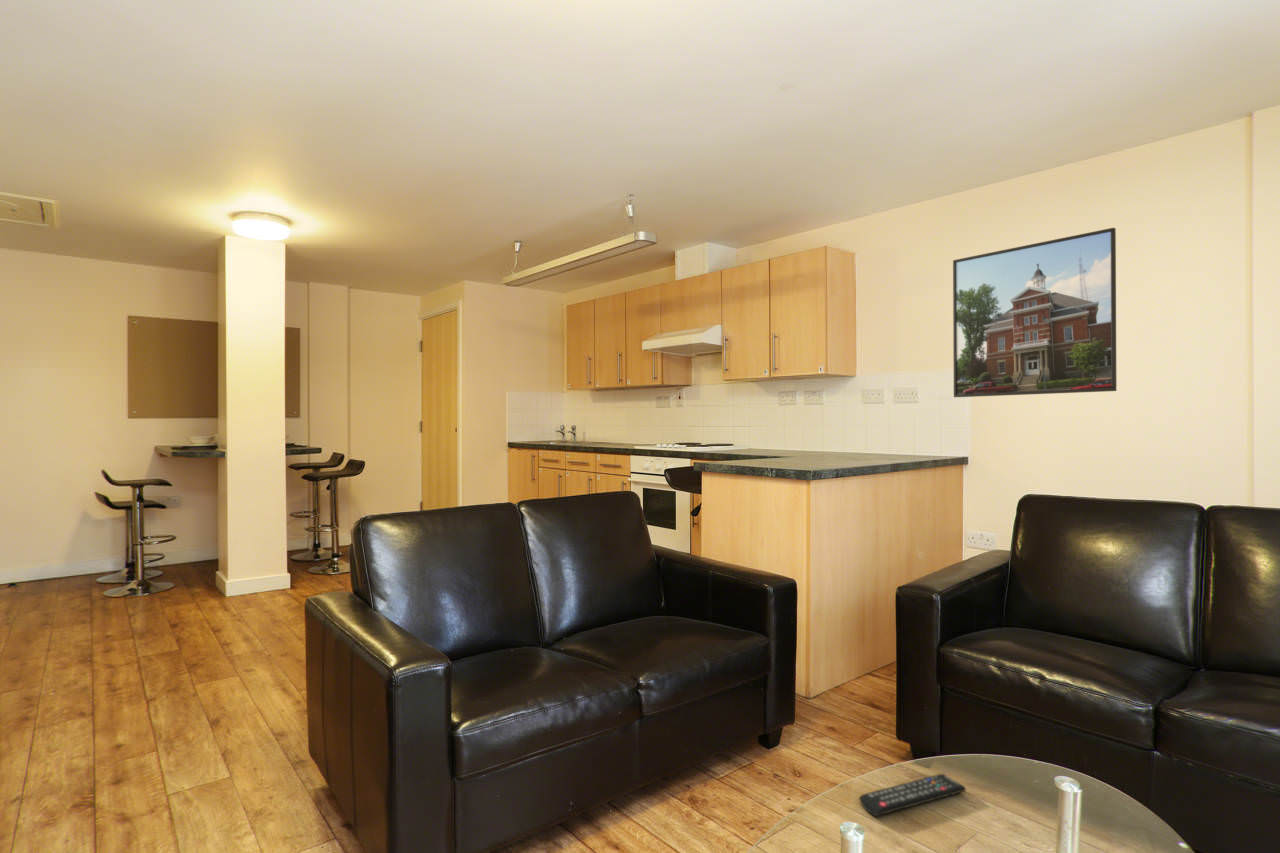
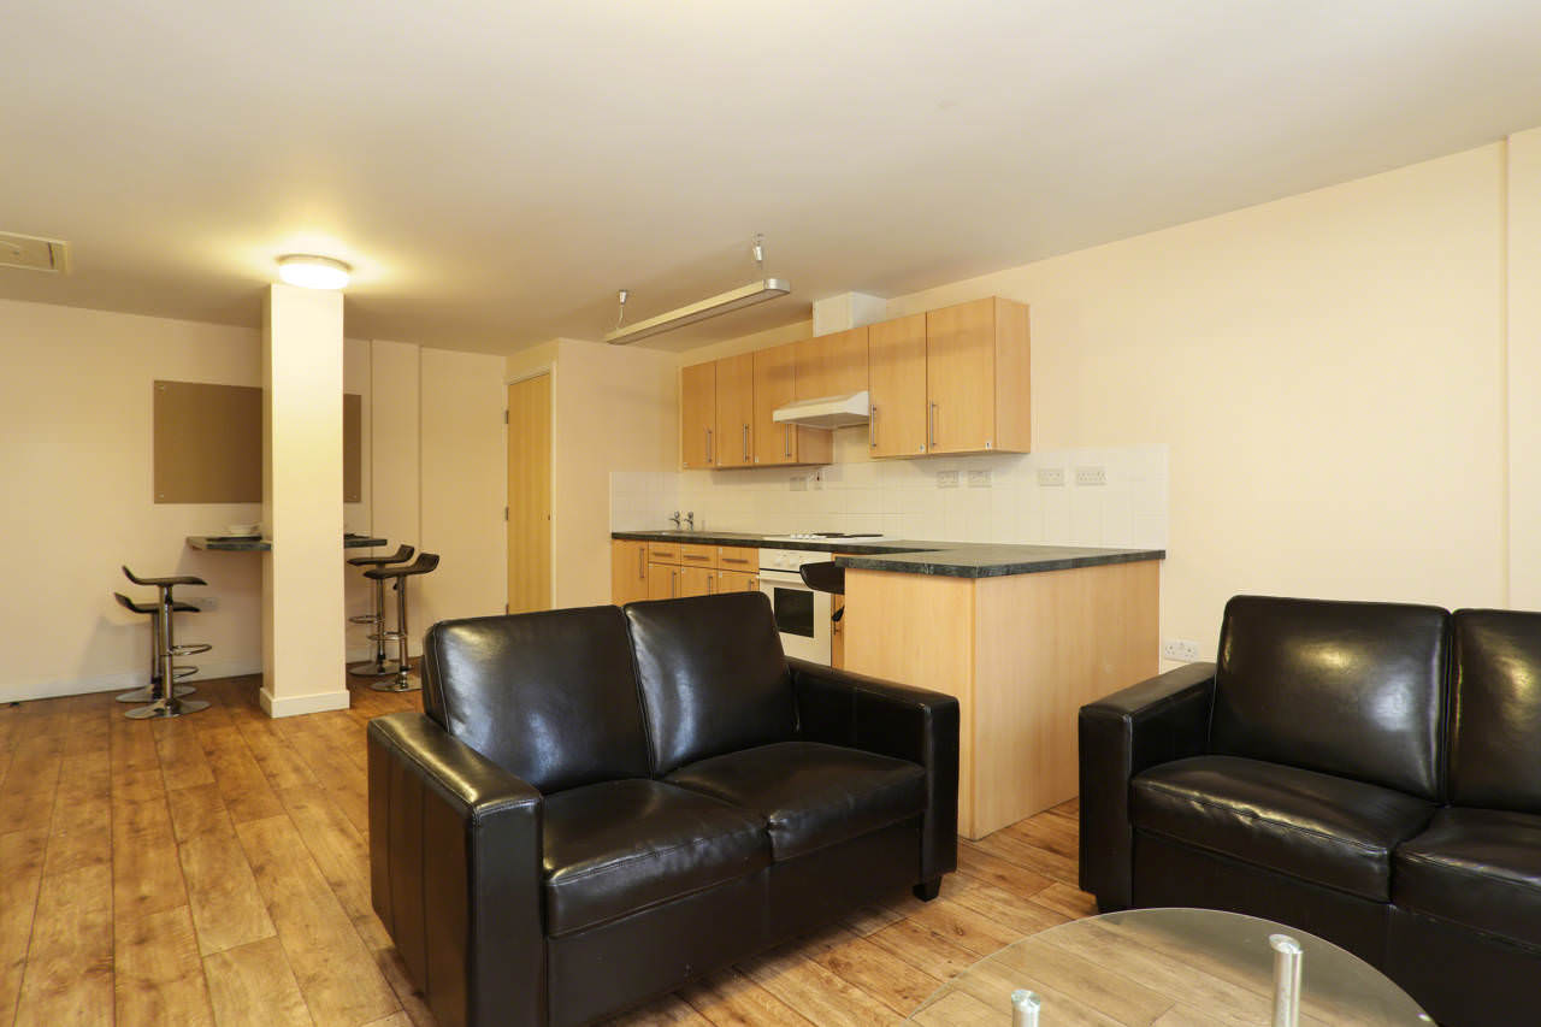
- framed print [952,227,1118,398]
- remote control [859,773,967,817]
